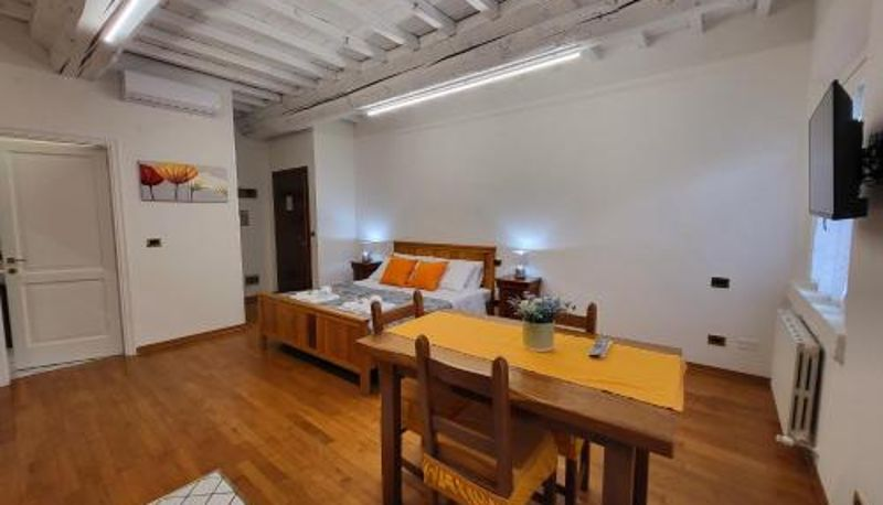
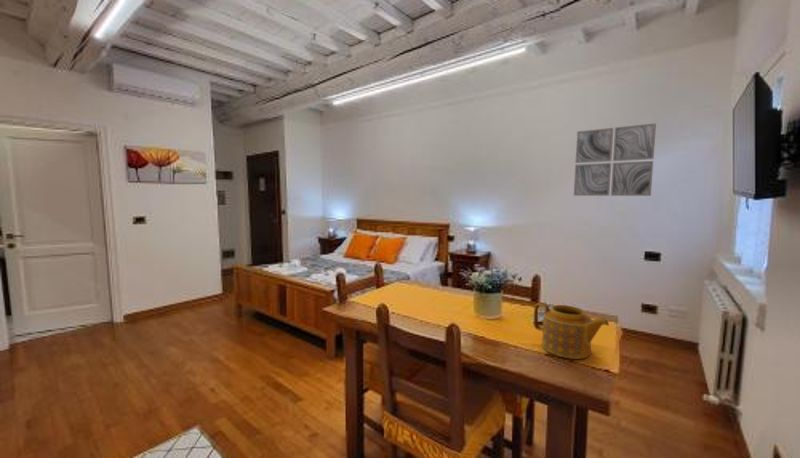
+ wall art [573,122,657,197]
+ teapot [533,302,610,360]
